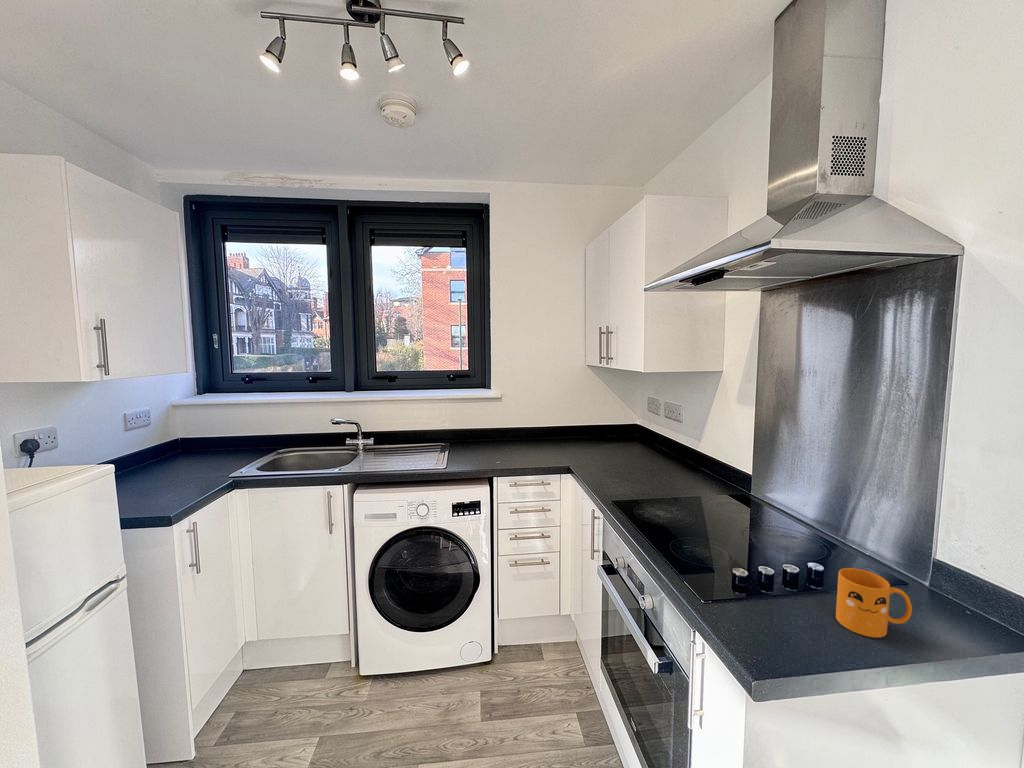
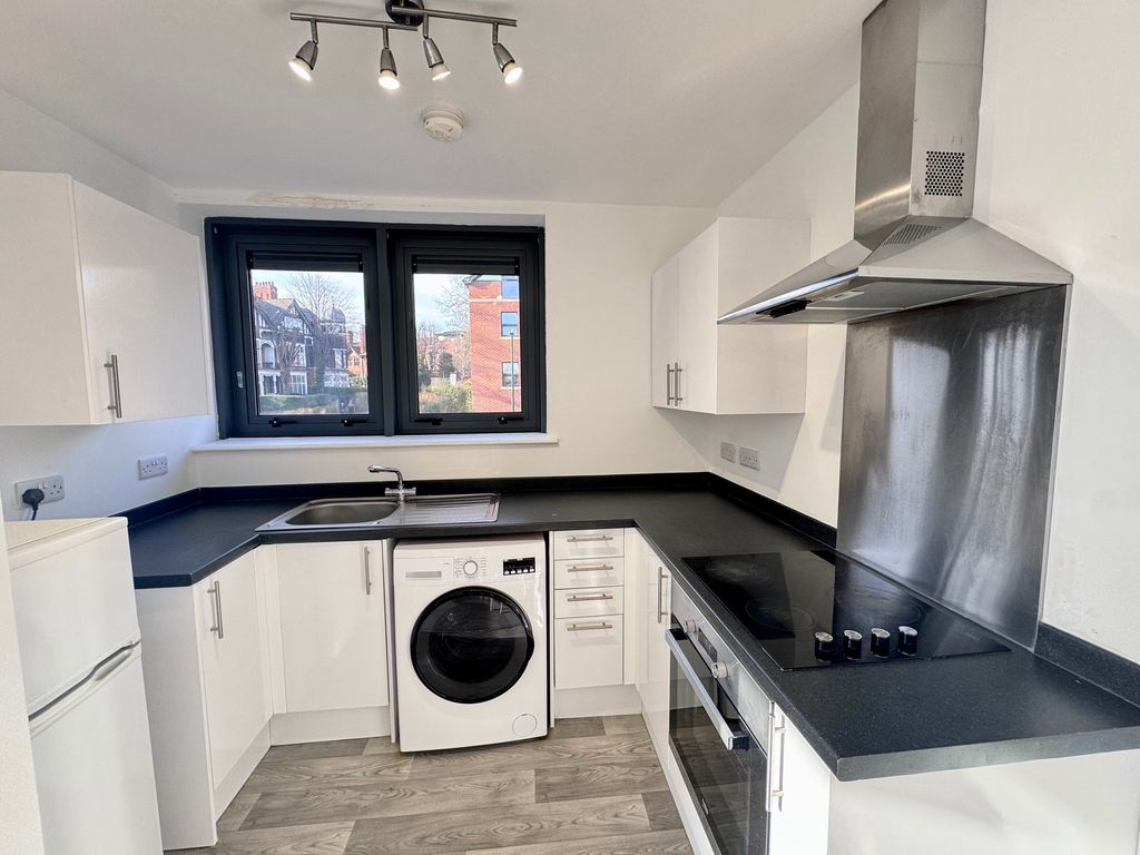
- mug [835,567,913,639]
